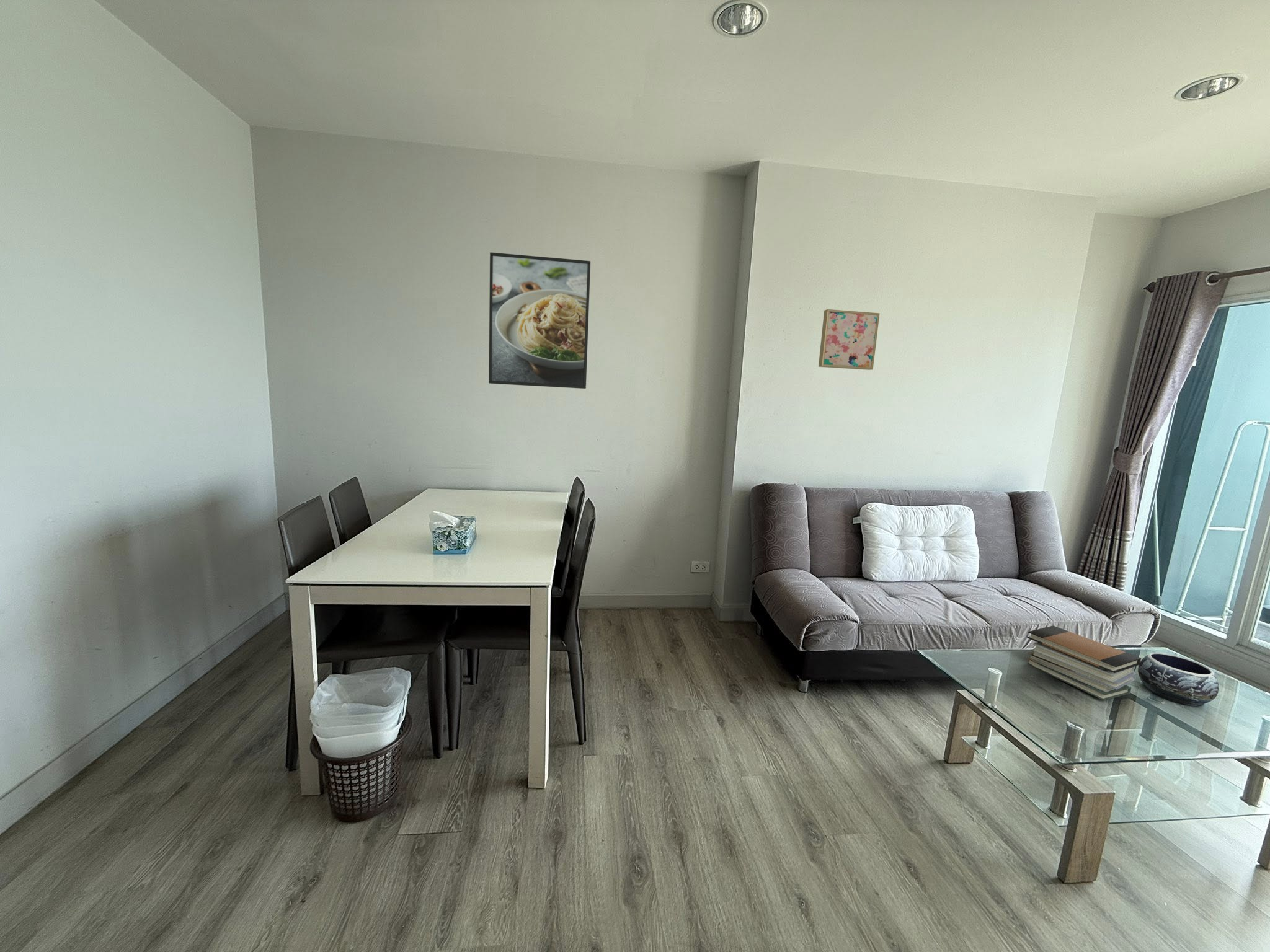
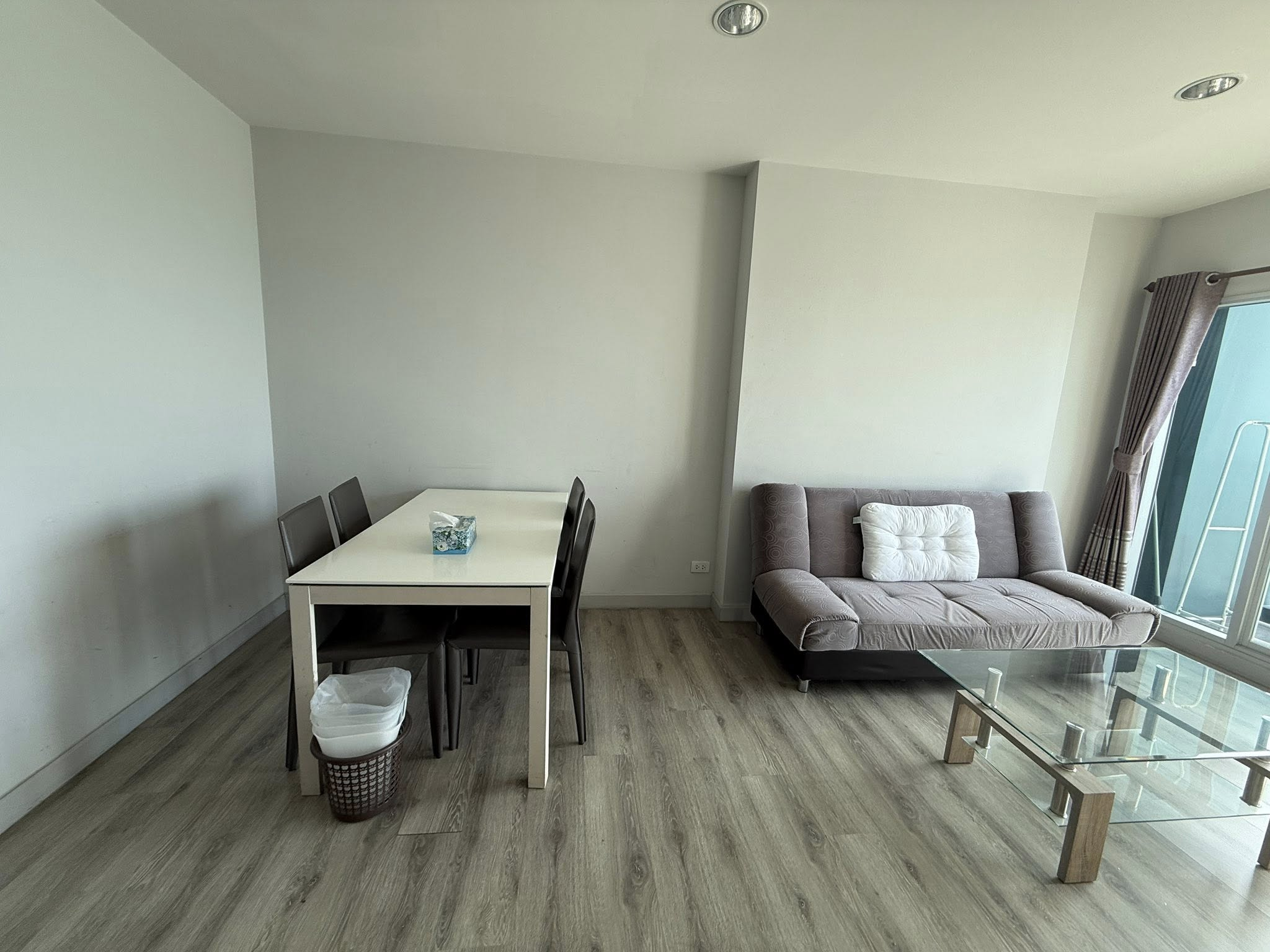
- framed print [488,252,591,389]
- wall art [818,309,880,371]
- book stack [1026,625,1142,701]
- decorative bowl [1137,652,1219,707]
